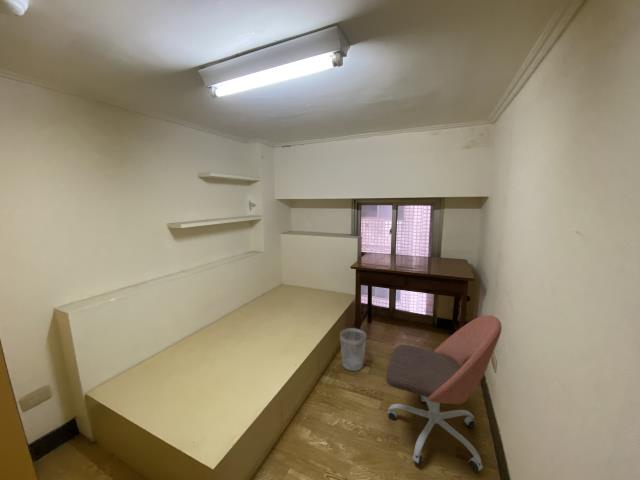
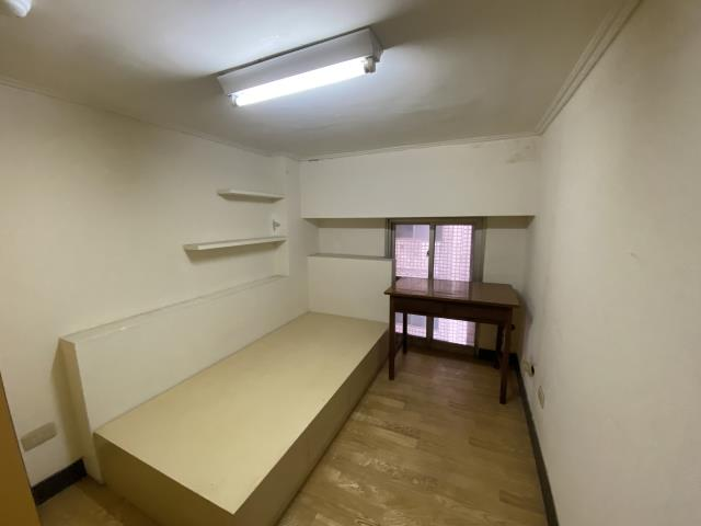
- office chair [385,314,503,472]
- wastebasket [339,327,367,372]
